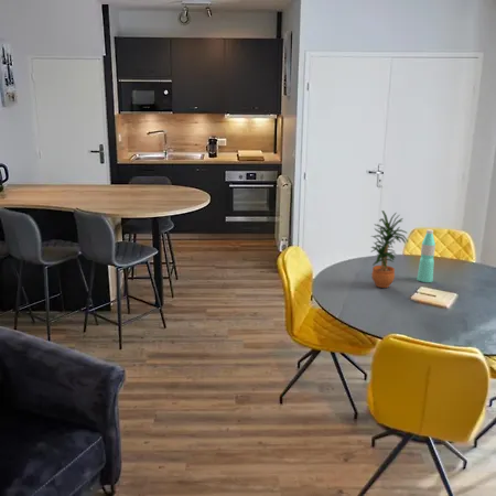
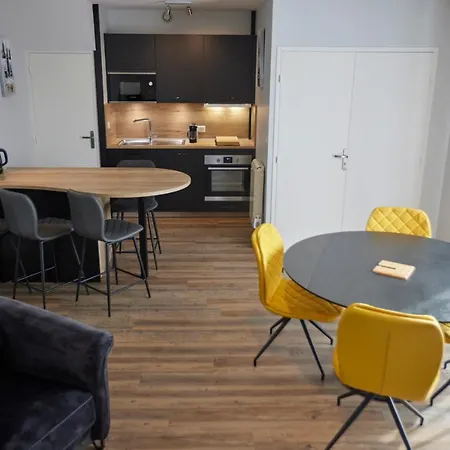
- water bottle [417,228,436,283]
- potted plant [369,209,409,289]
